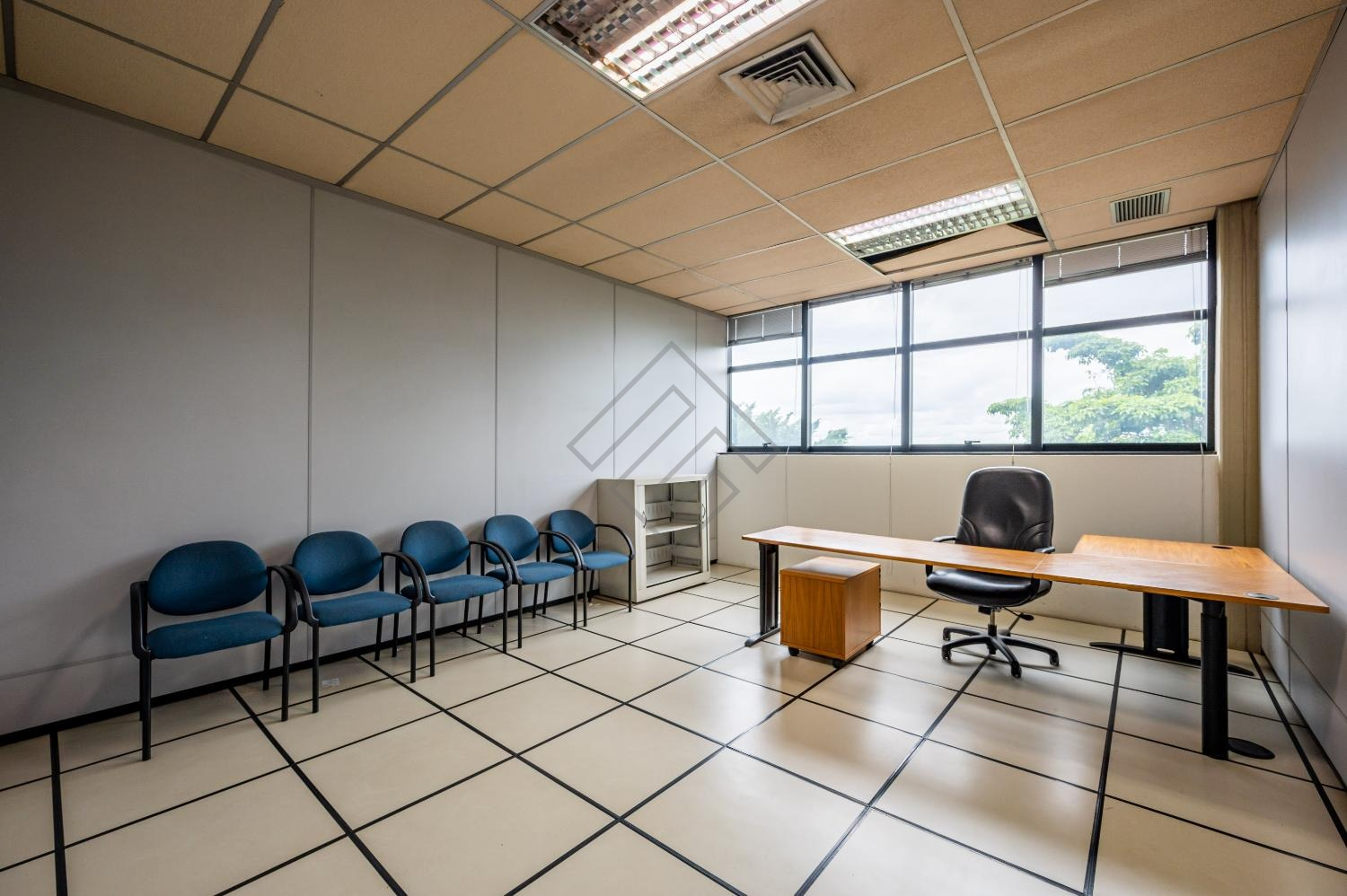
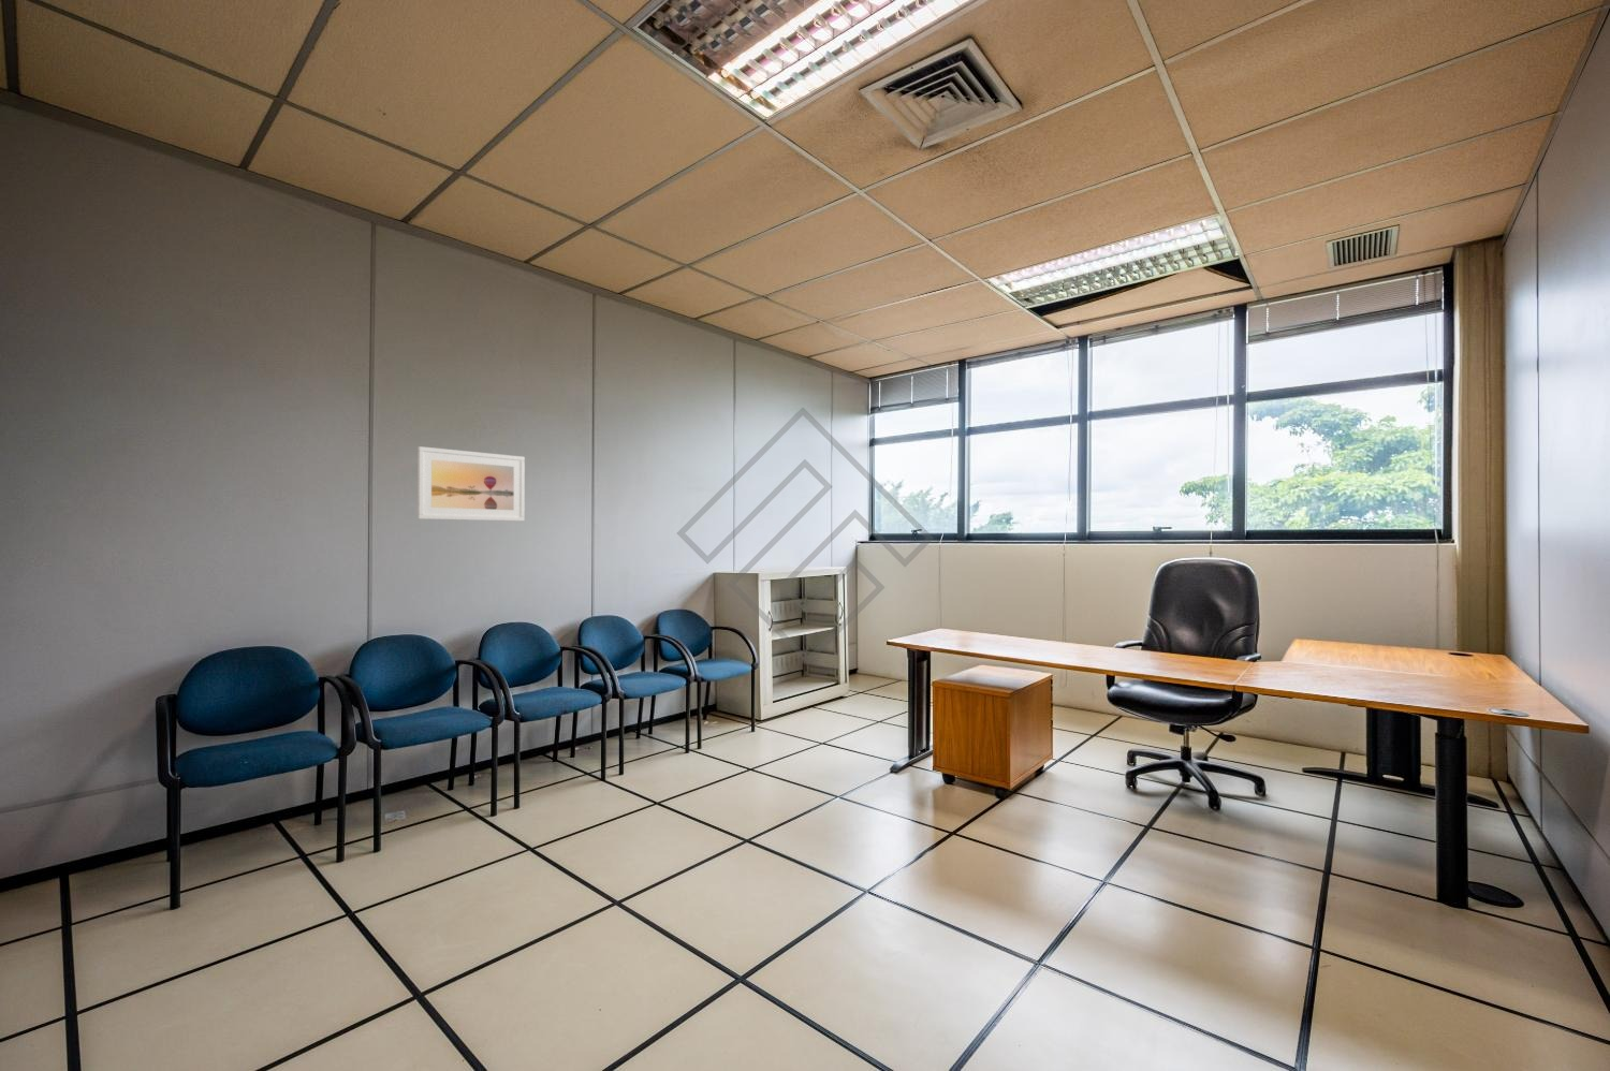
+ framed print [416,446,526,522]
